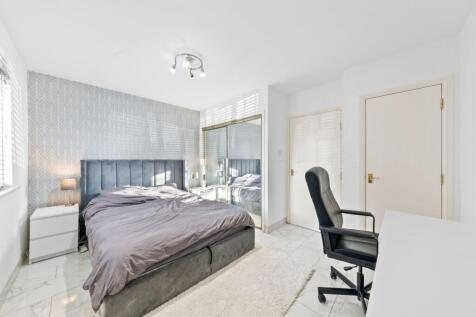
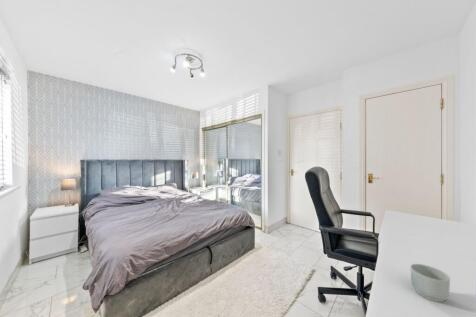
+ mug [409,263,451,303]
